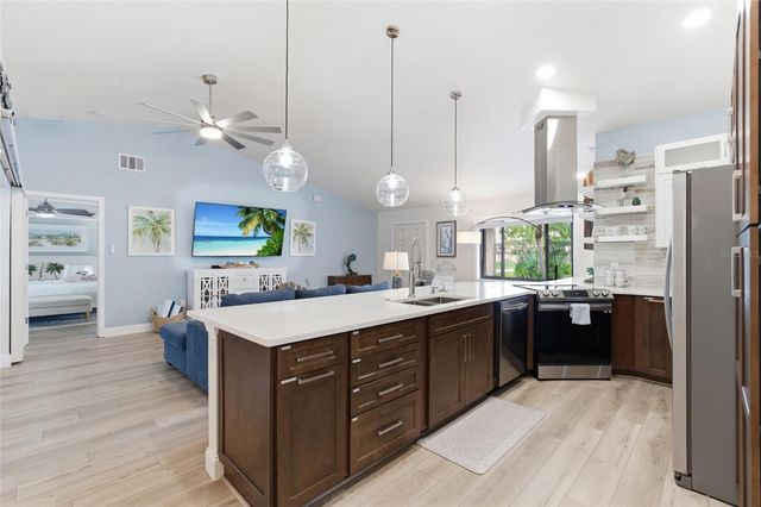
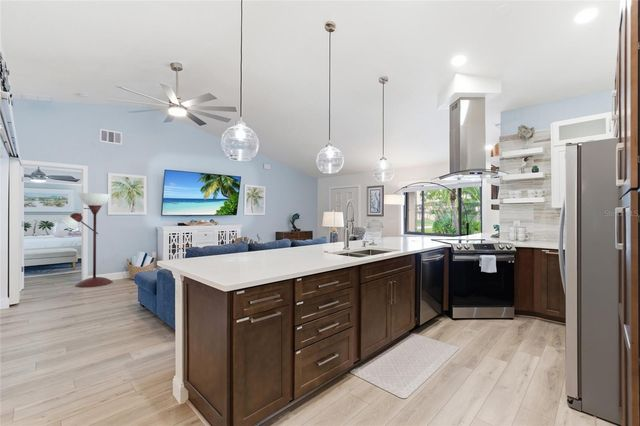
+ floor lamp [59,192,113,288]
